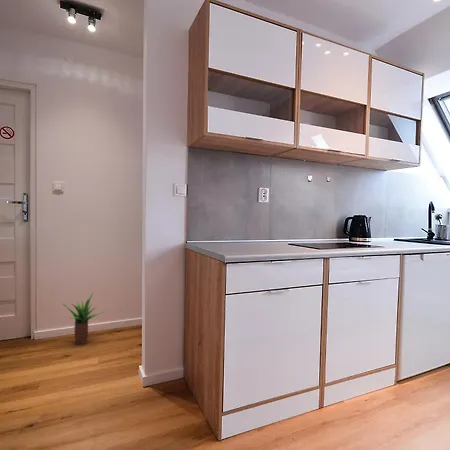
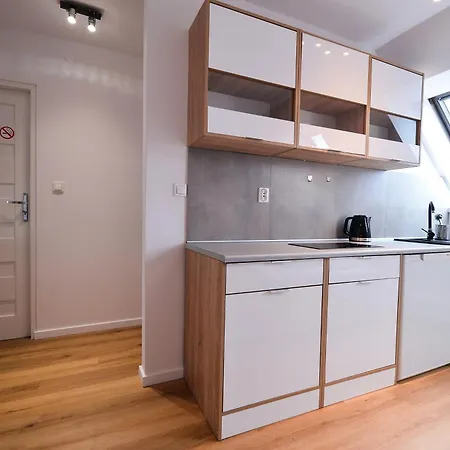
- potted plant [61,292,107,346]
